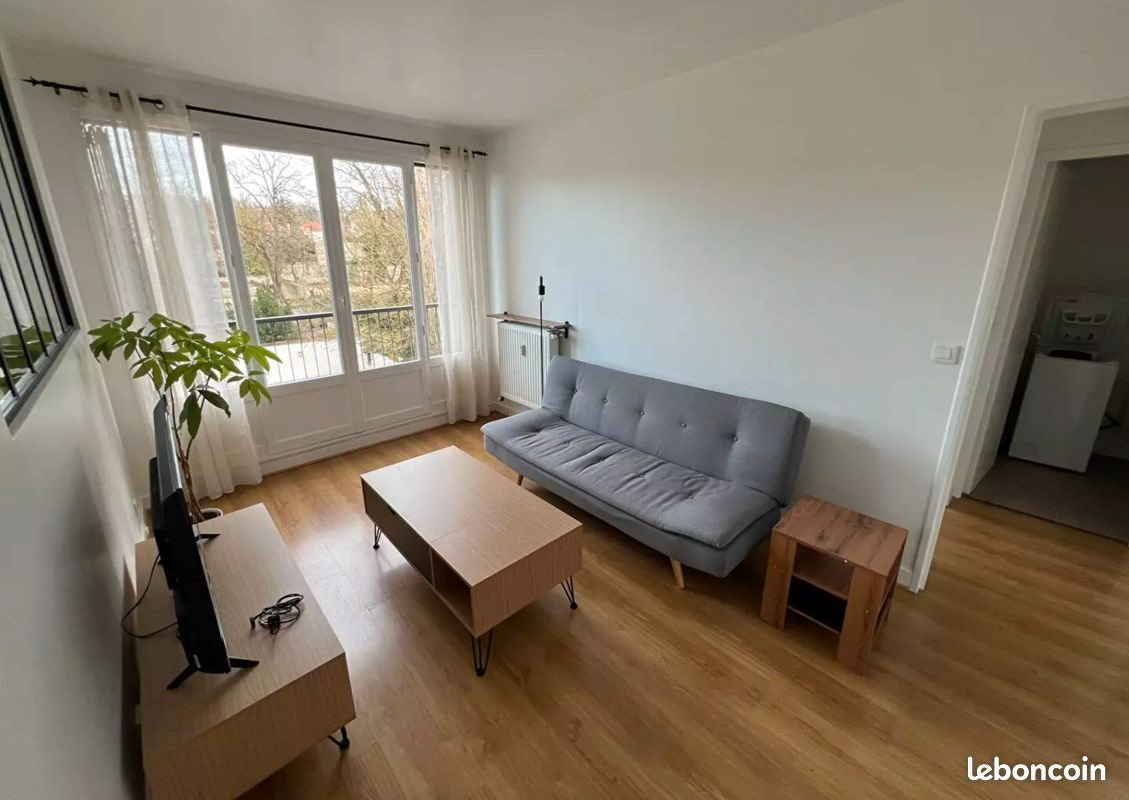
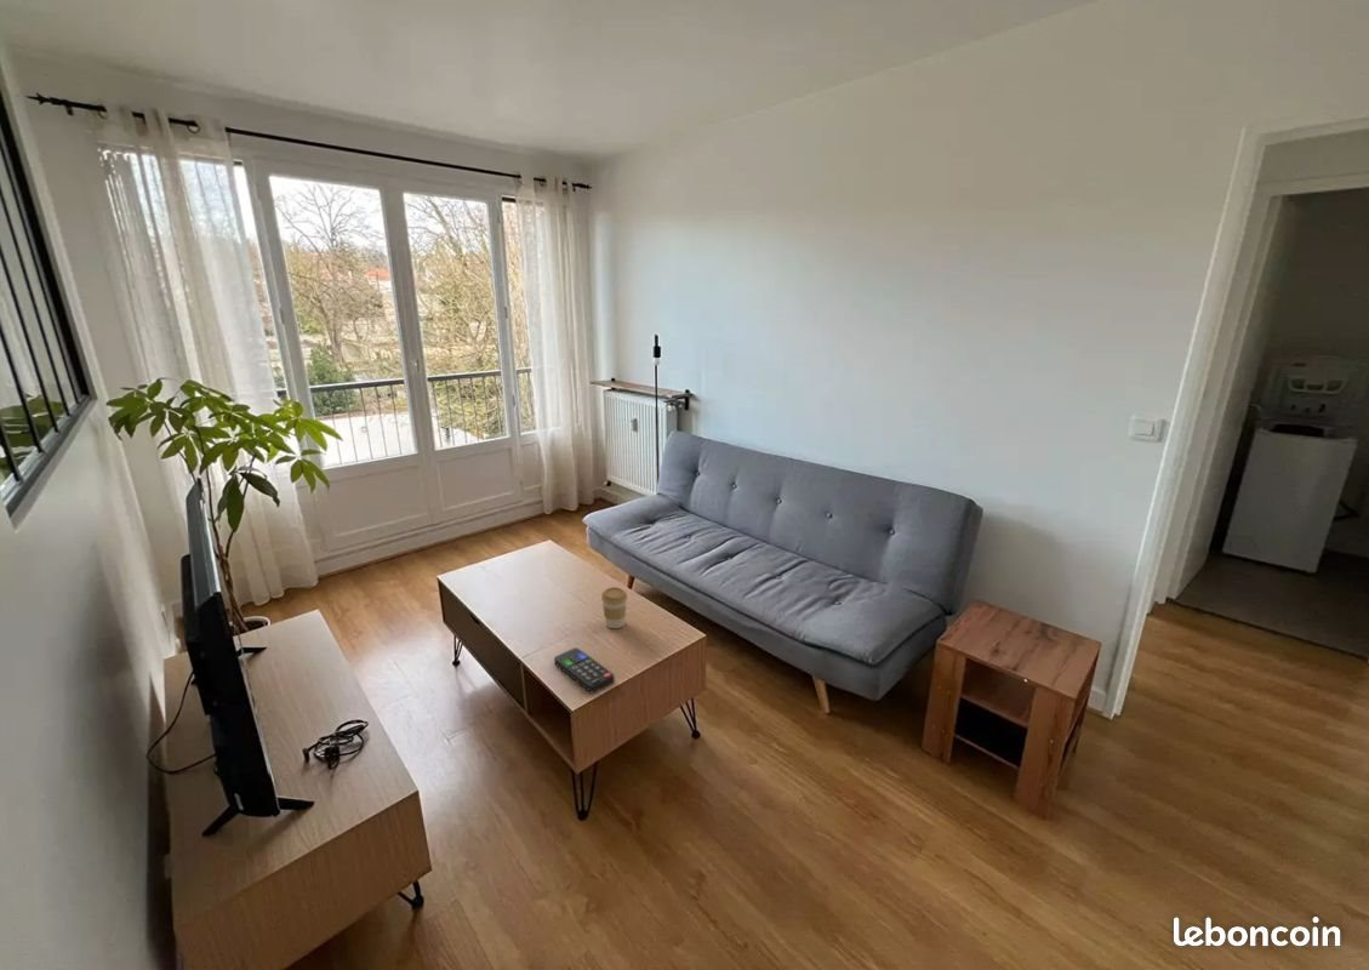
+ remote control [553,646,616,694]
+ coffee cup [600,586,628,629]
